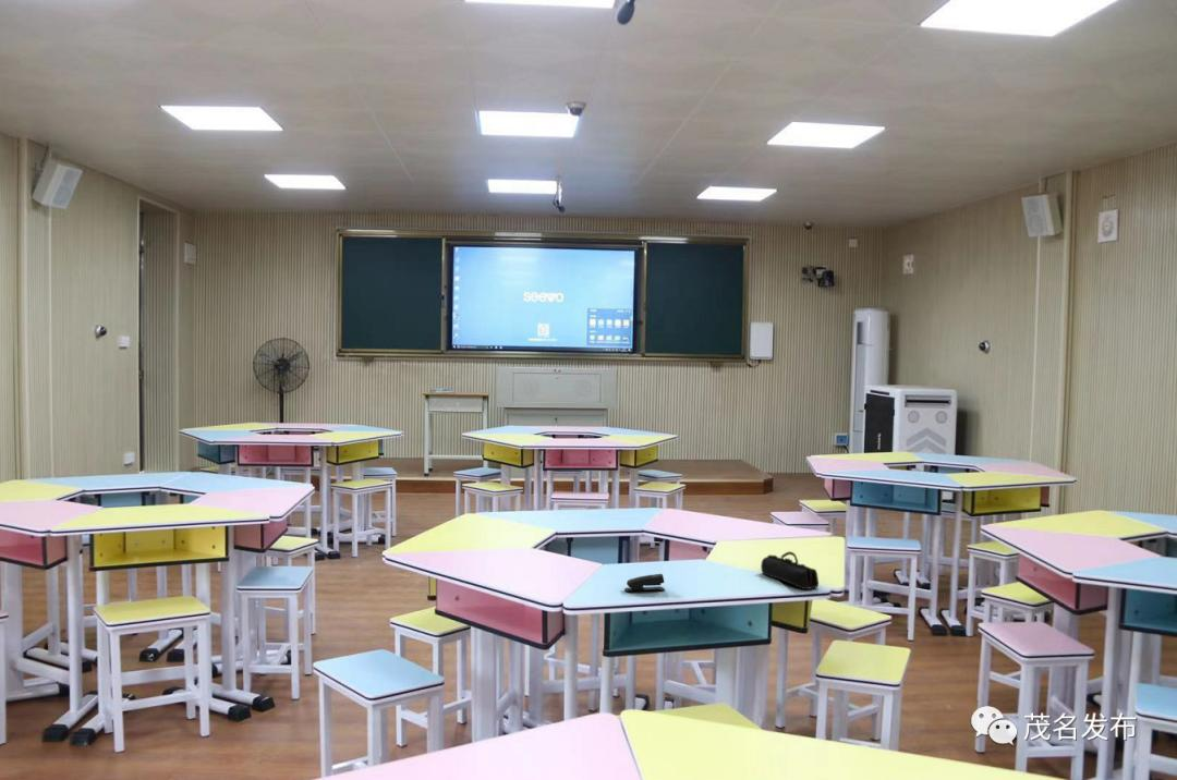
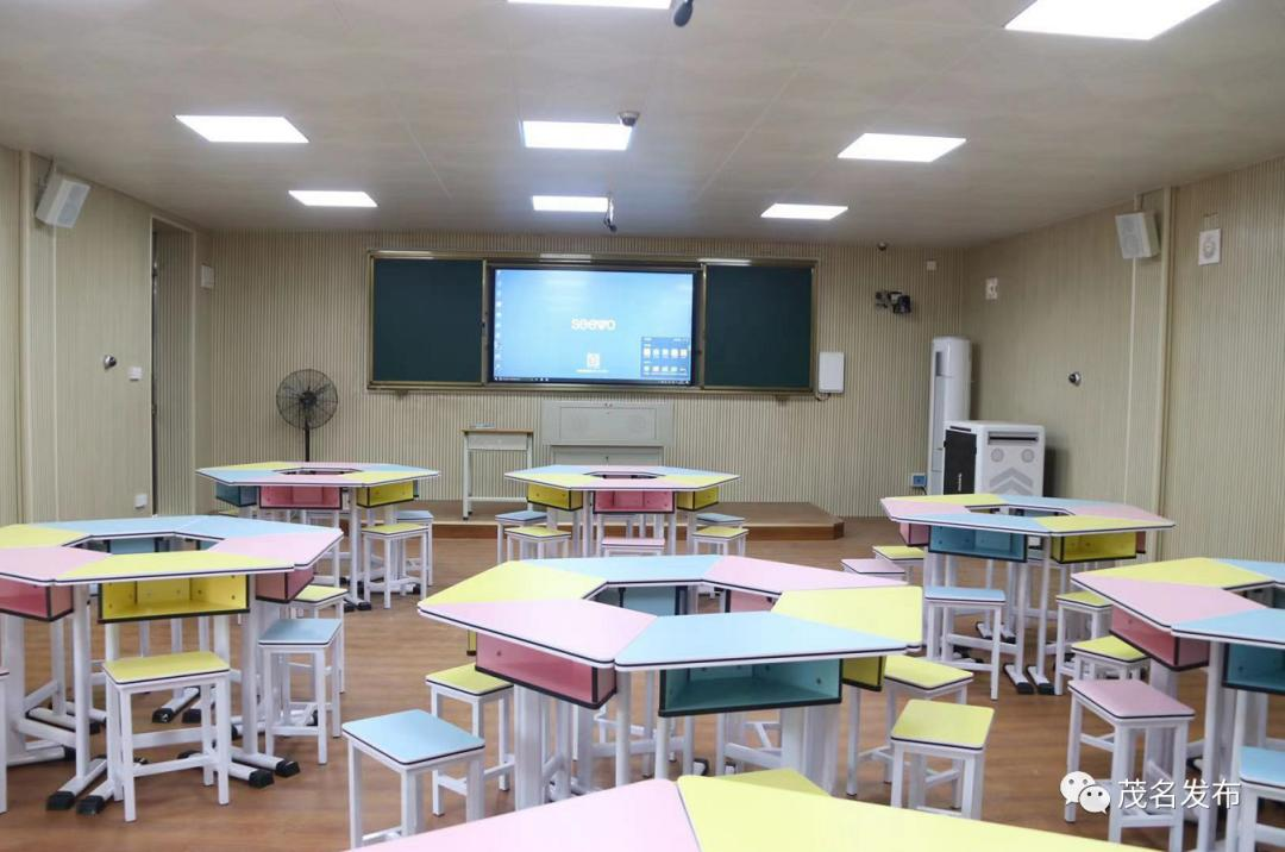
- pencil case [760,550,820,590]
- stapler [623,573,666,593]
